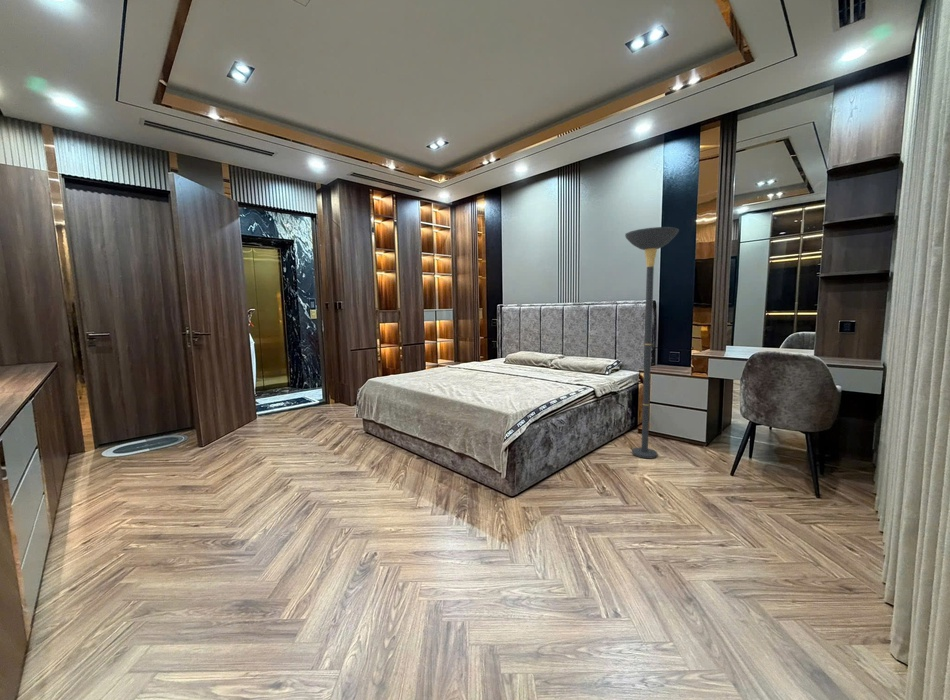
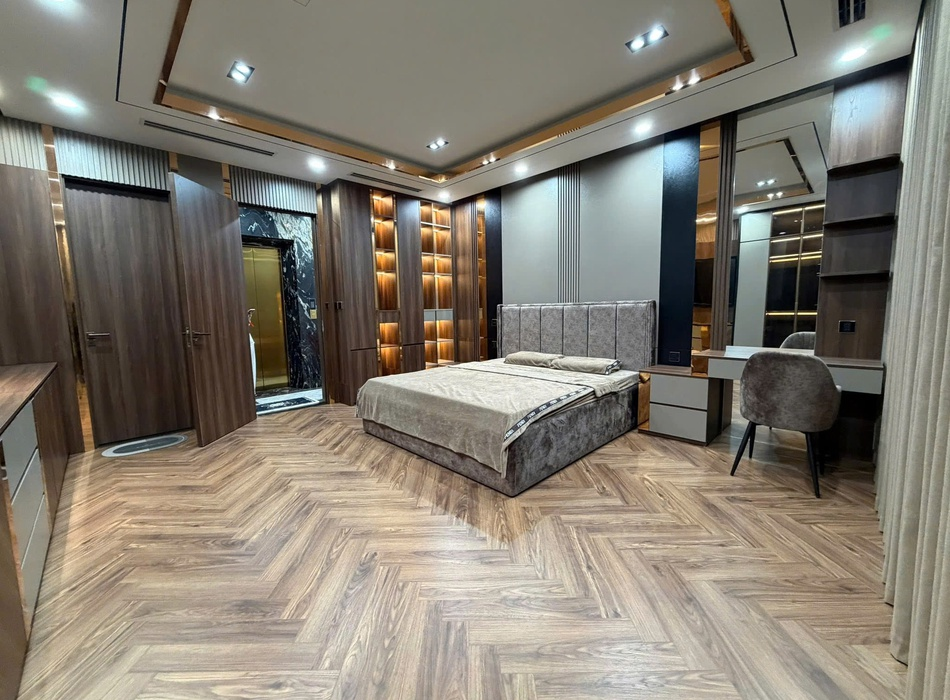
- floor lamp [624,226,680,460]
